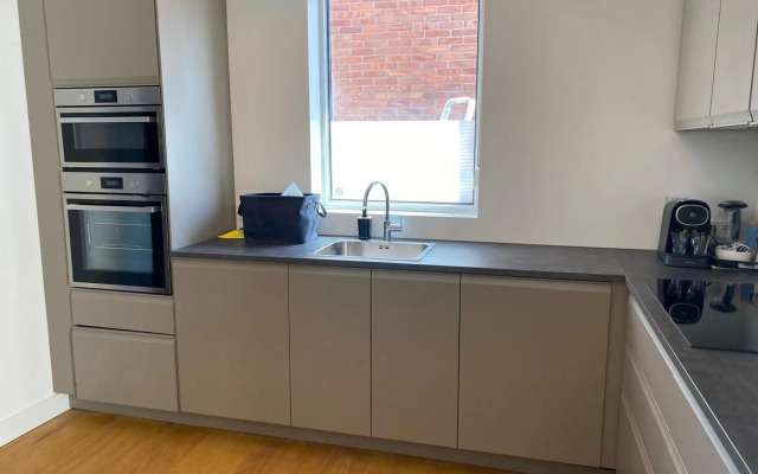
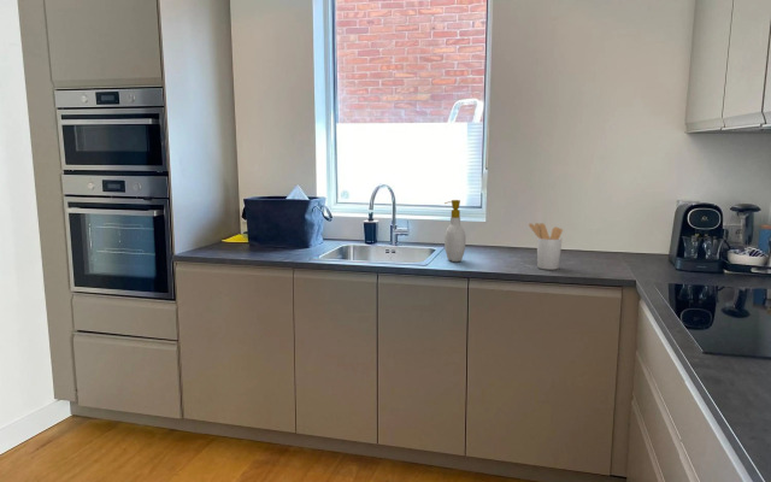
+ utensil holder [528,222,564,271]
+ soap bottle [443,199,466,263]
